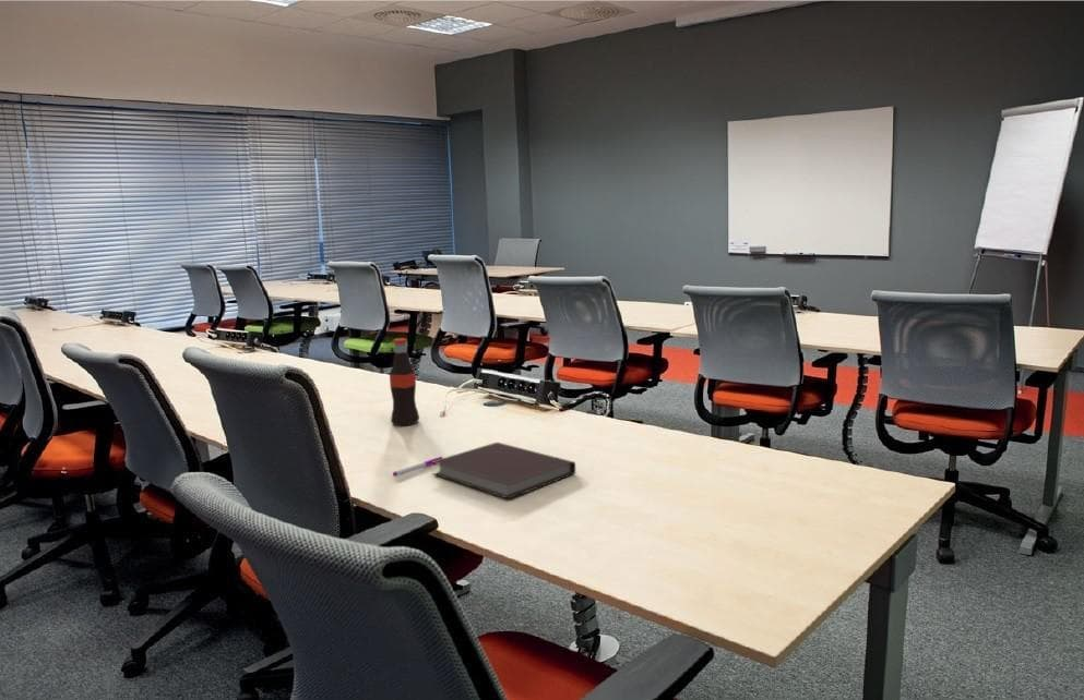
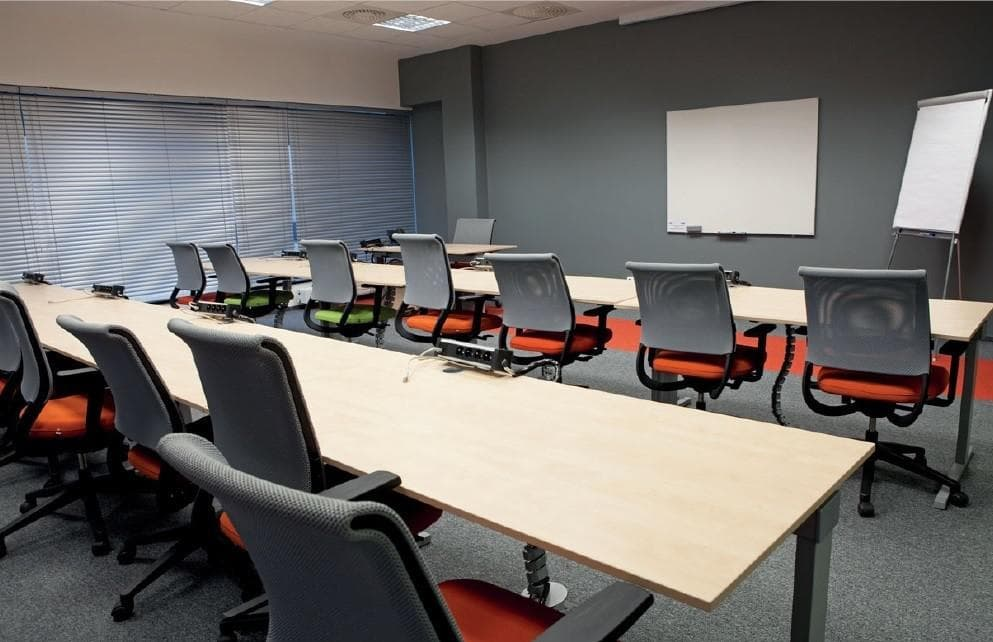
- notebook [432,442,576,500]
- bottle [389,337,420,426]
- pen [392,456,443,478]
